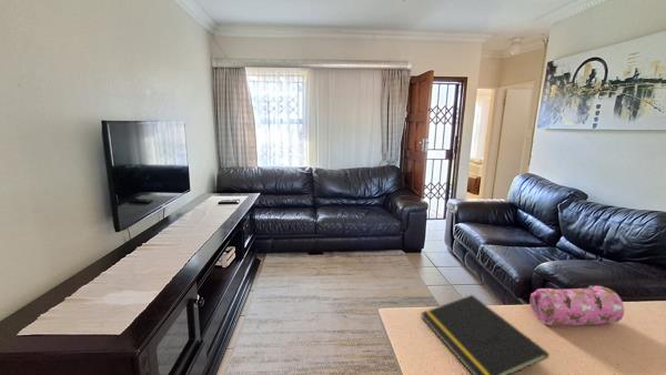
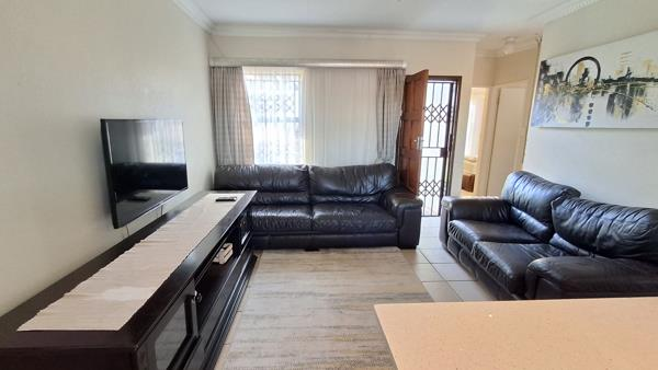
- notepad [420,294,549,375]
- pencil case [528,284,625,326]
